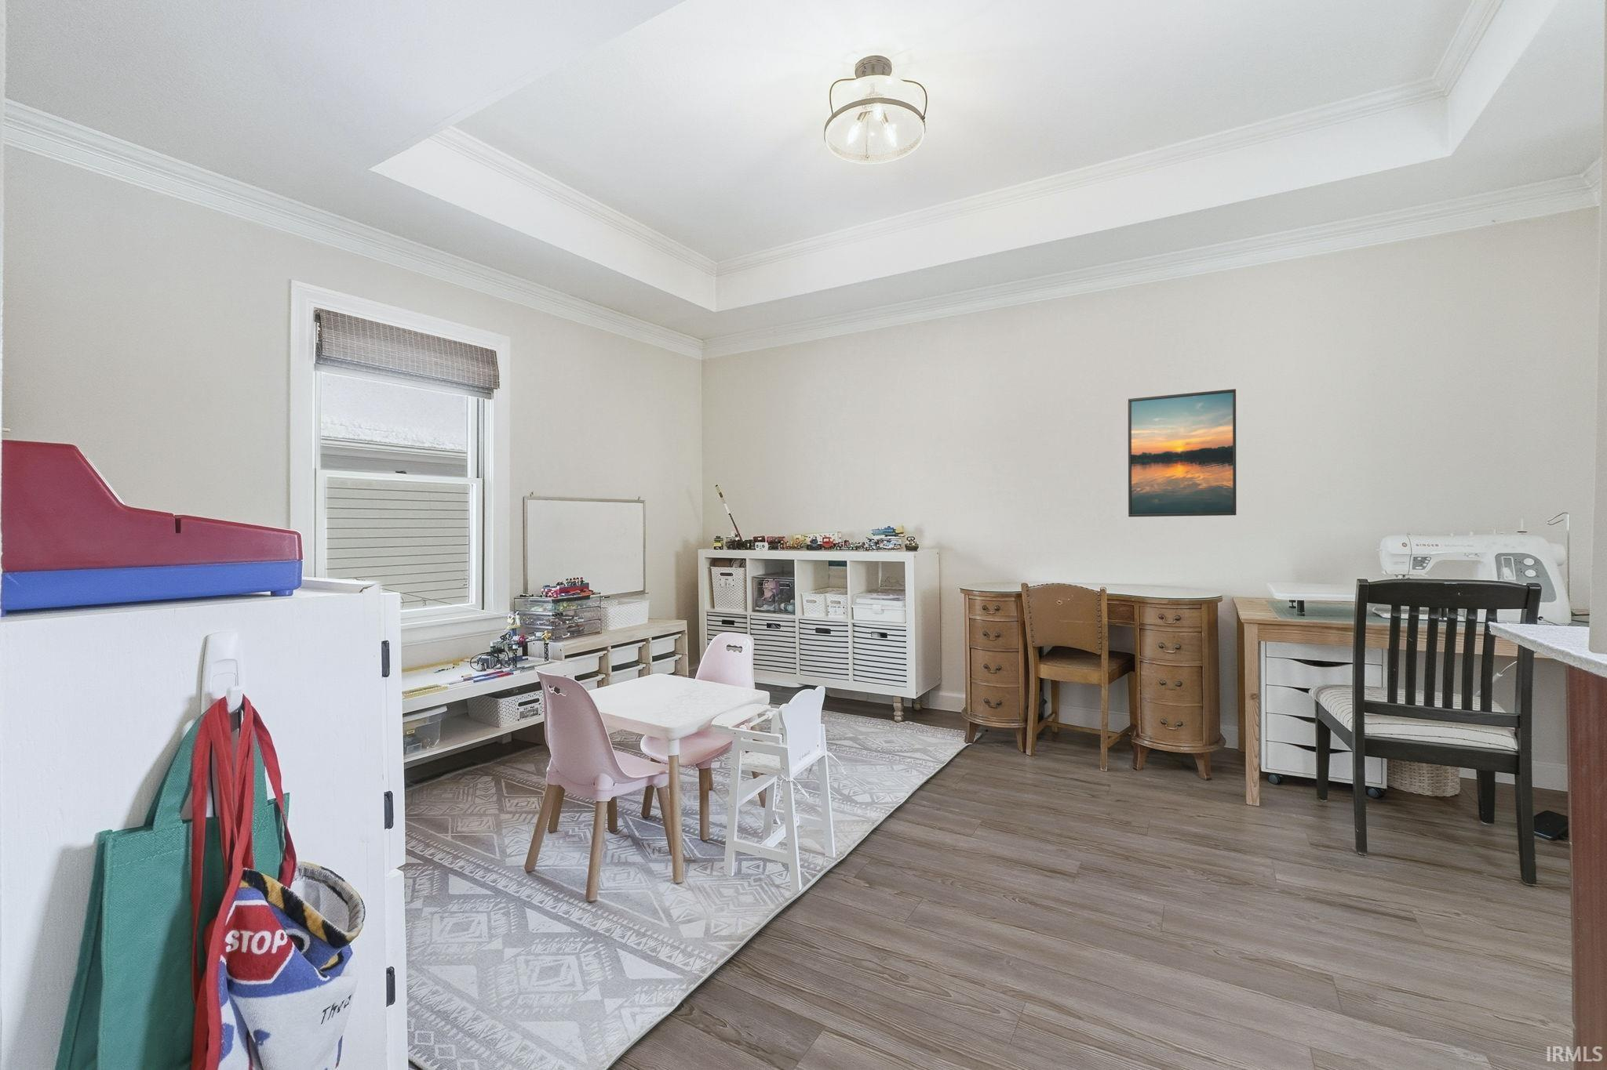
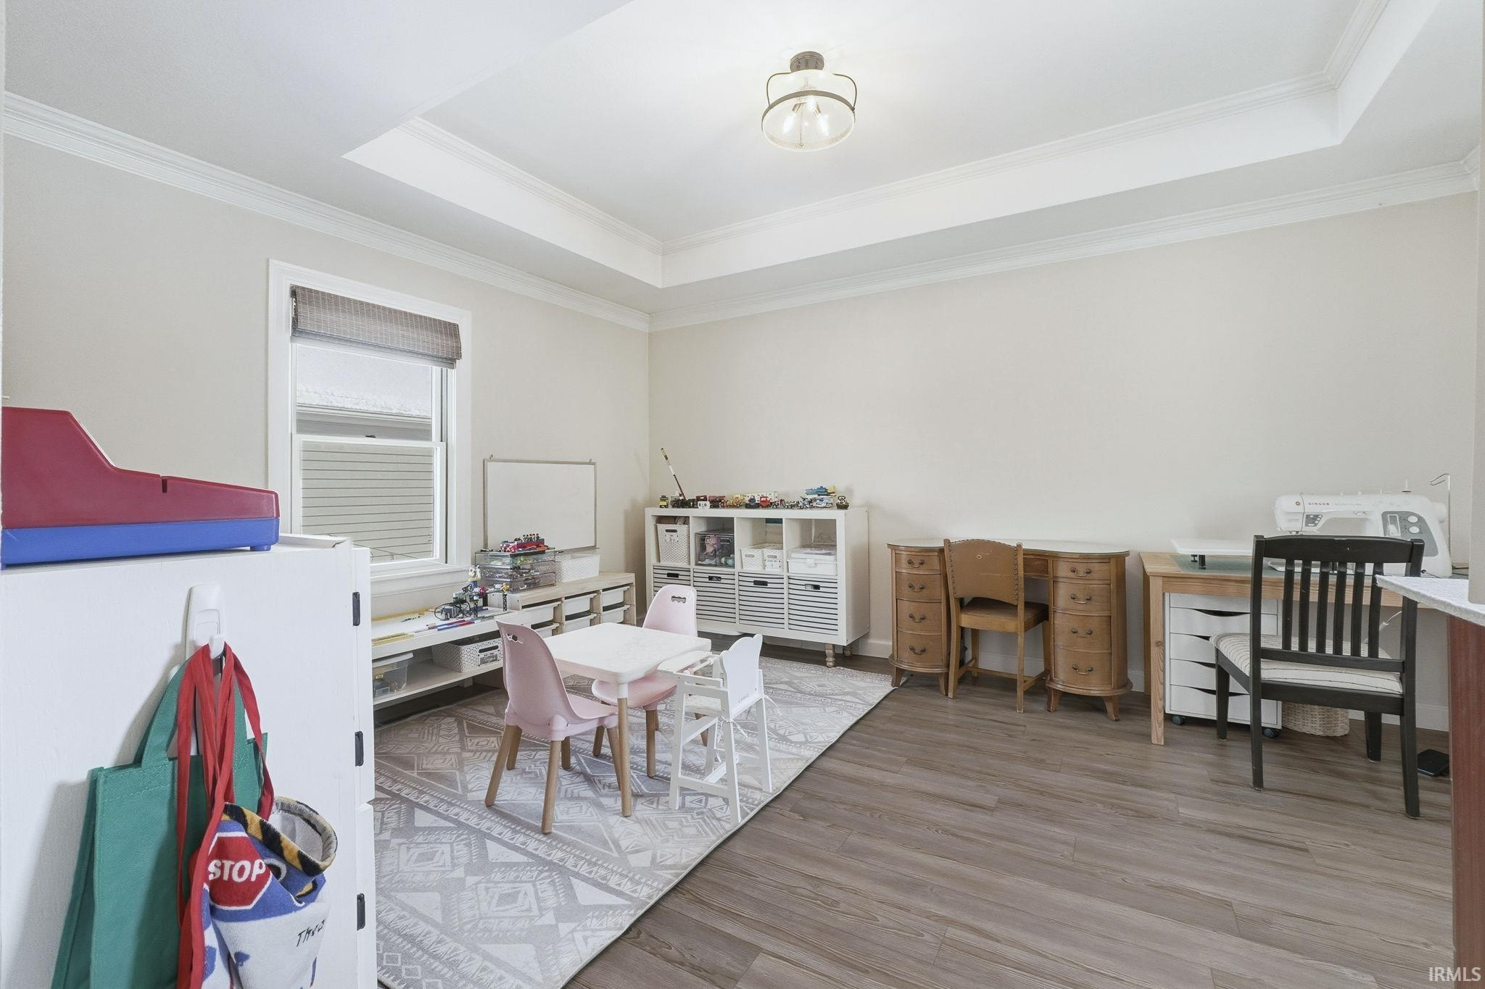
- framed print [1128,388,1238,517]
